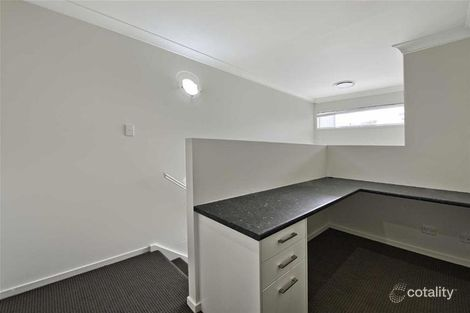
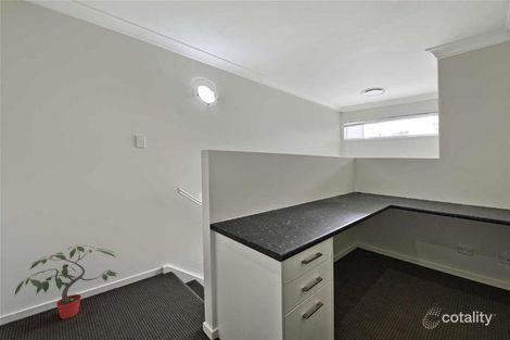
+ potted plant [14,244,117,319]
